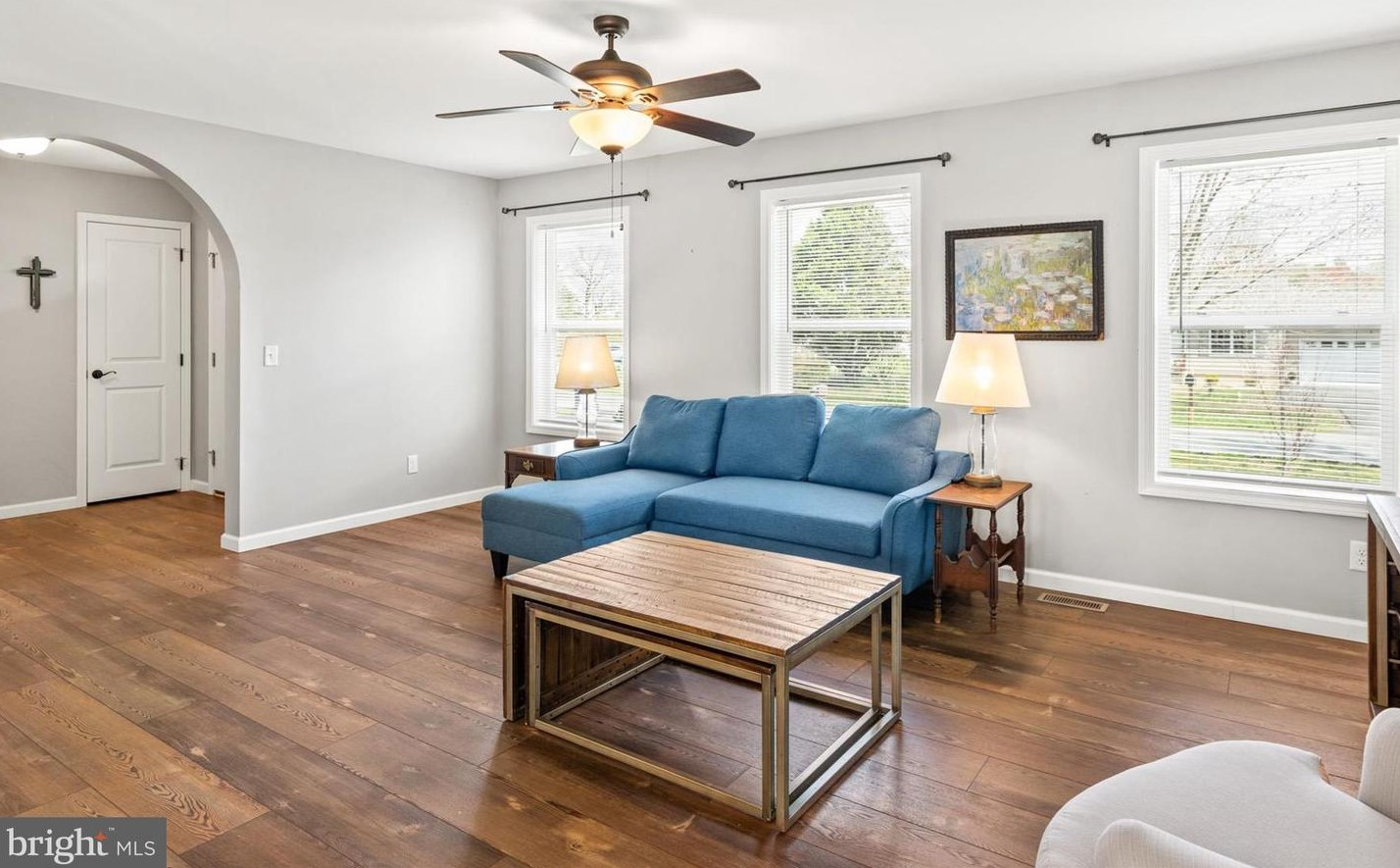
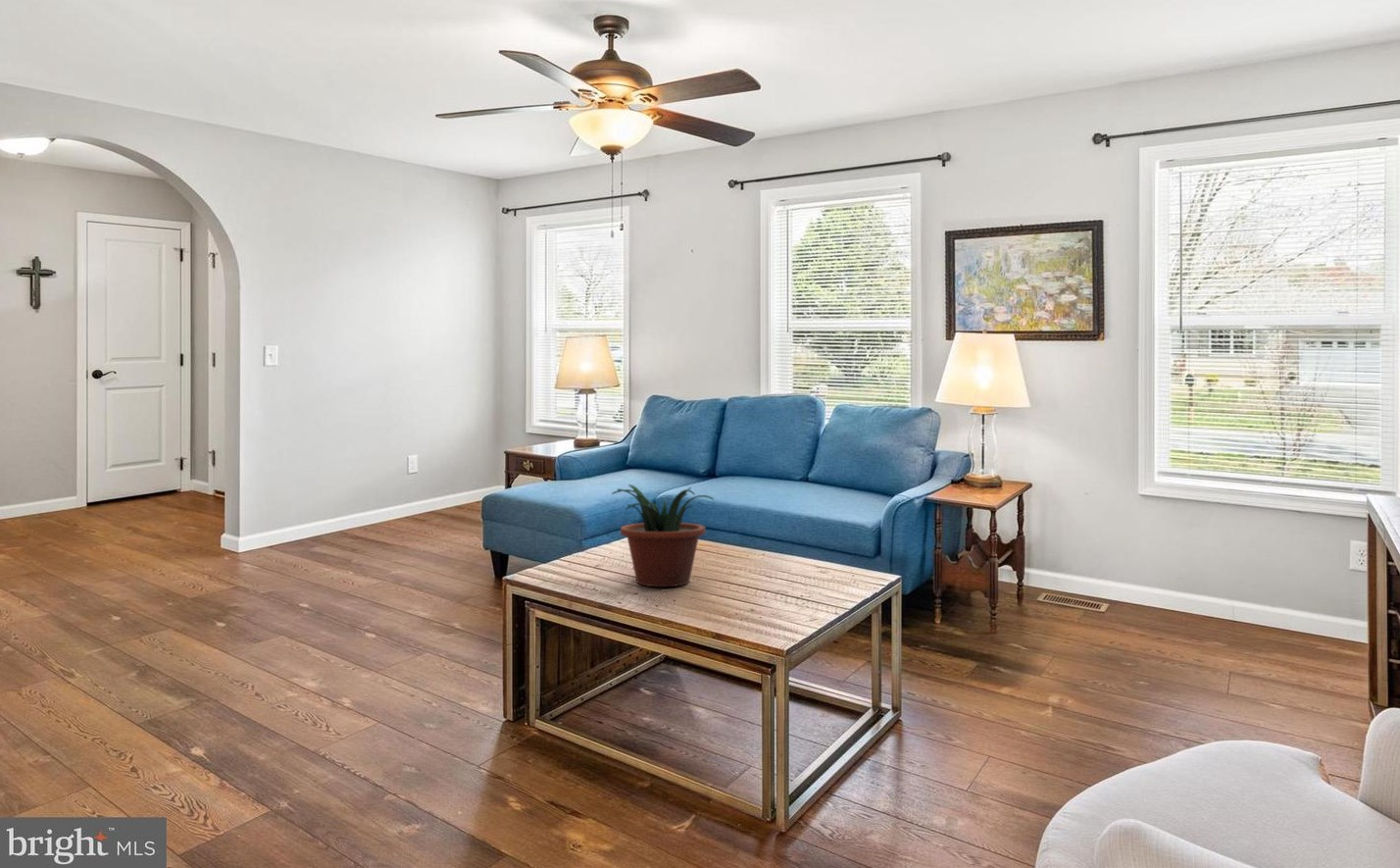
+ potted plant [611,484,715,587]
